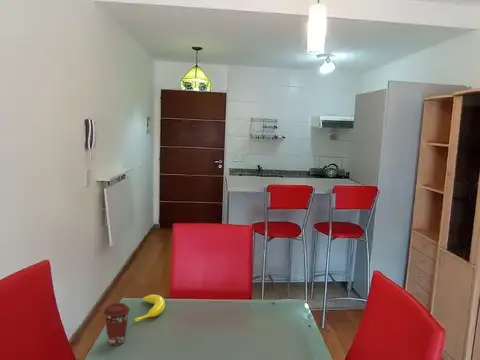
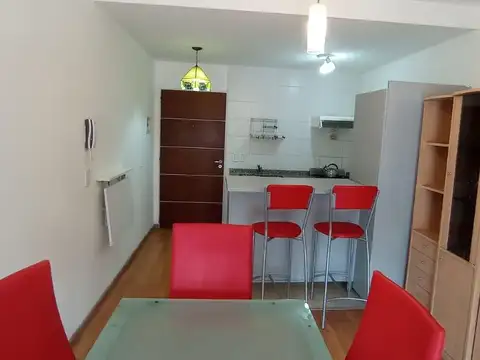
- banana [133,294,166,323]
- coffee cup [102,302,131,346]
